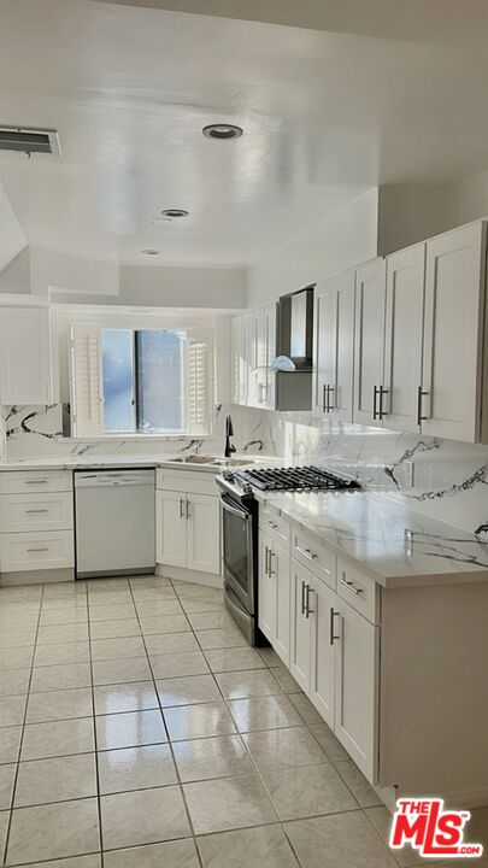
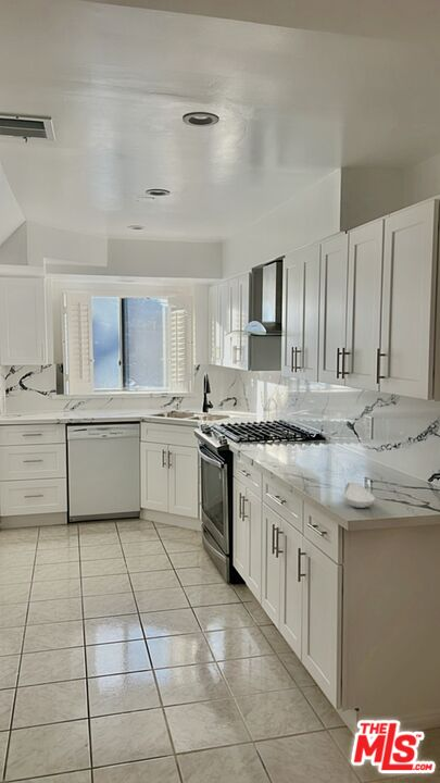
+ spoon rest [343,481,376,509]
